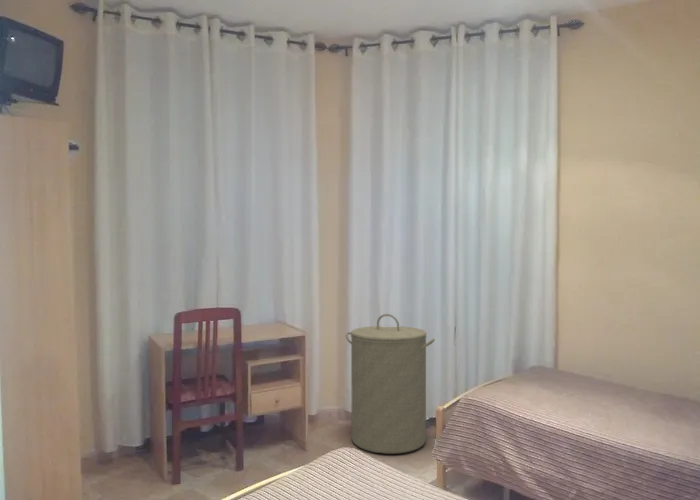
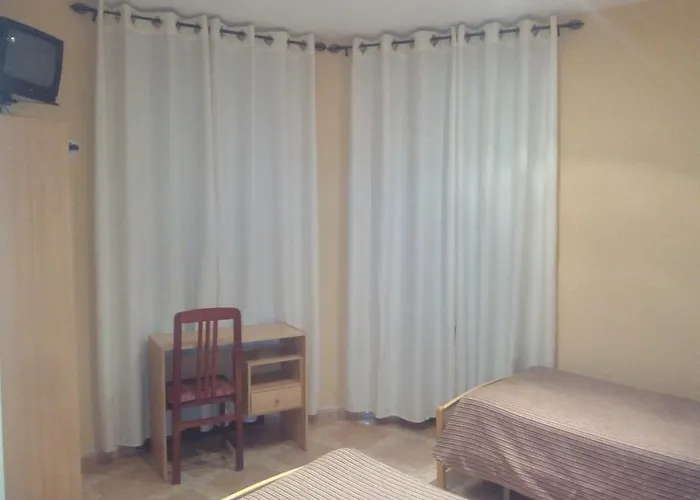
- laundry hamper [345,313,436,455]
